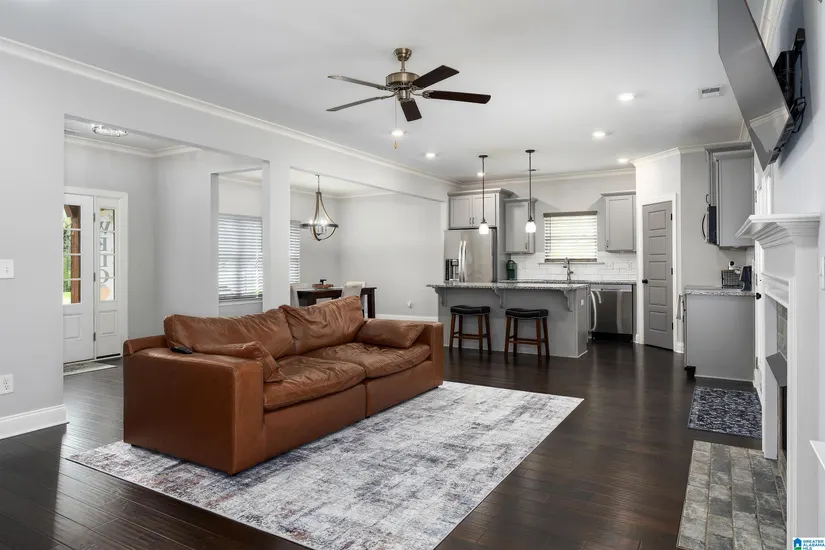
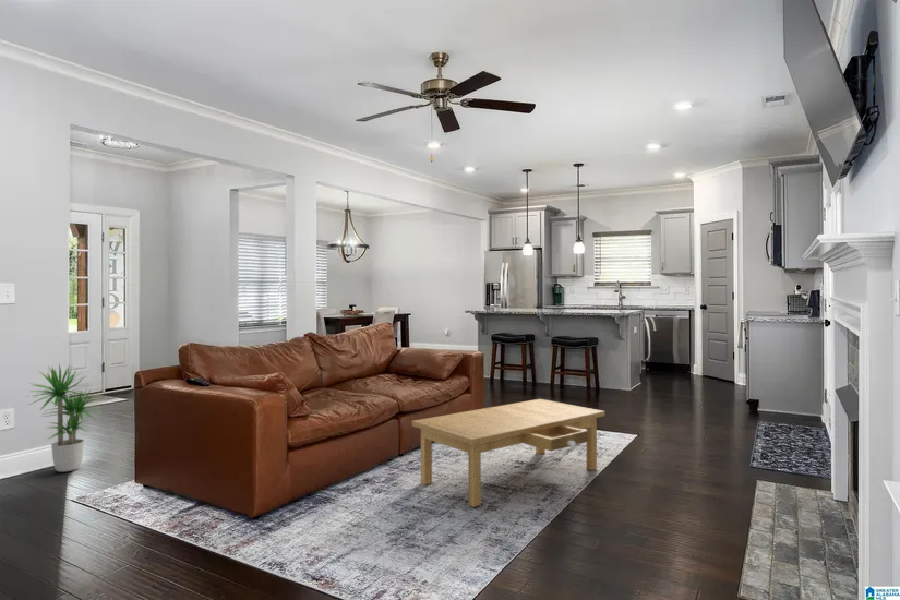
+ coffee table [411,398,605,508]
+ potted plant [25,363,106,472]
